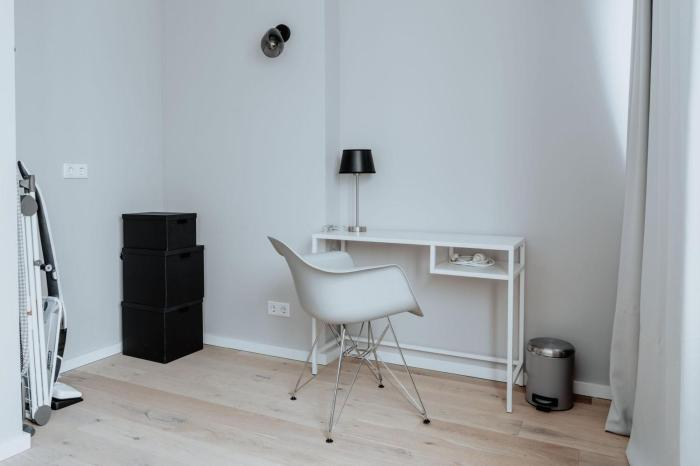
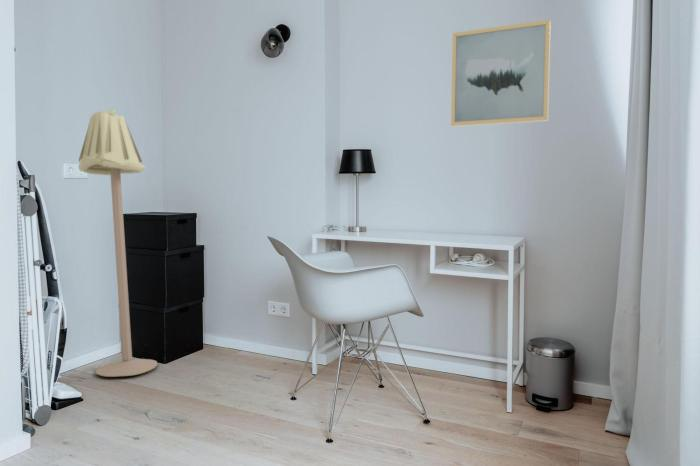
+ floor lamp [77,108,158,378]
+ wall art [450,19,552,128]
